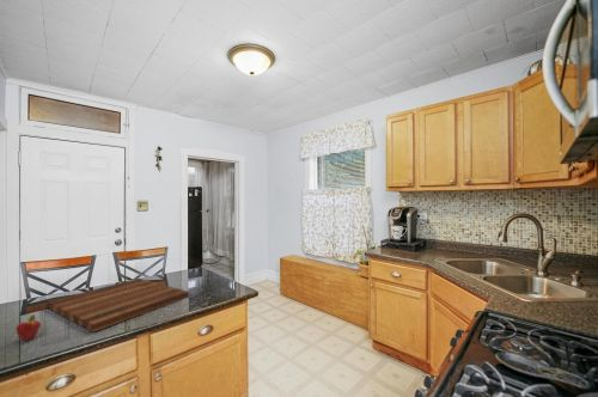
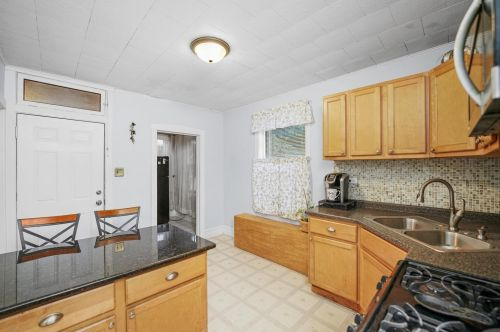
- cutting board [45,277,190,334]
- fruit [16,313,42,342]
